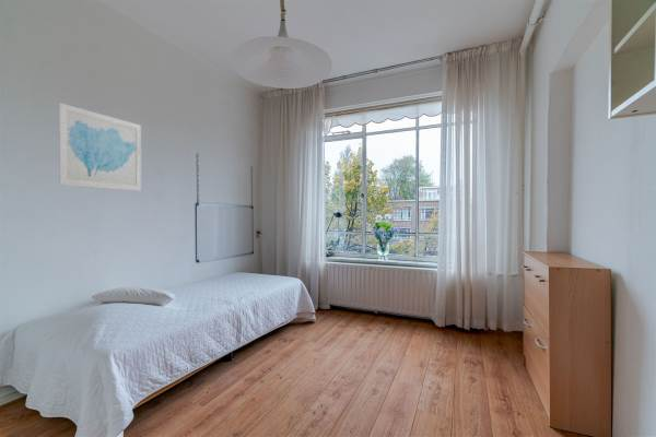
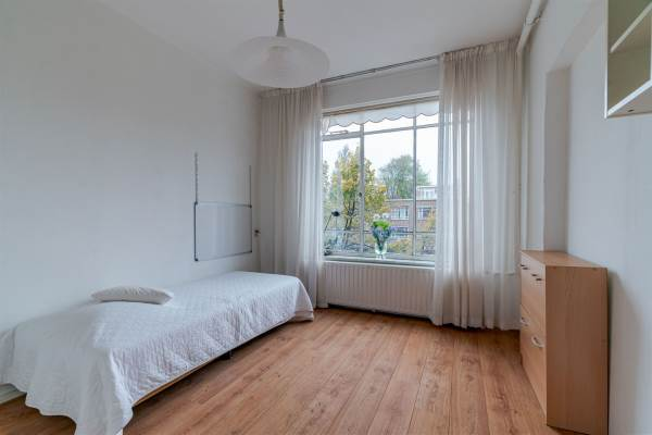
- wall art [58,102,142,192]
